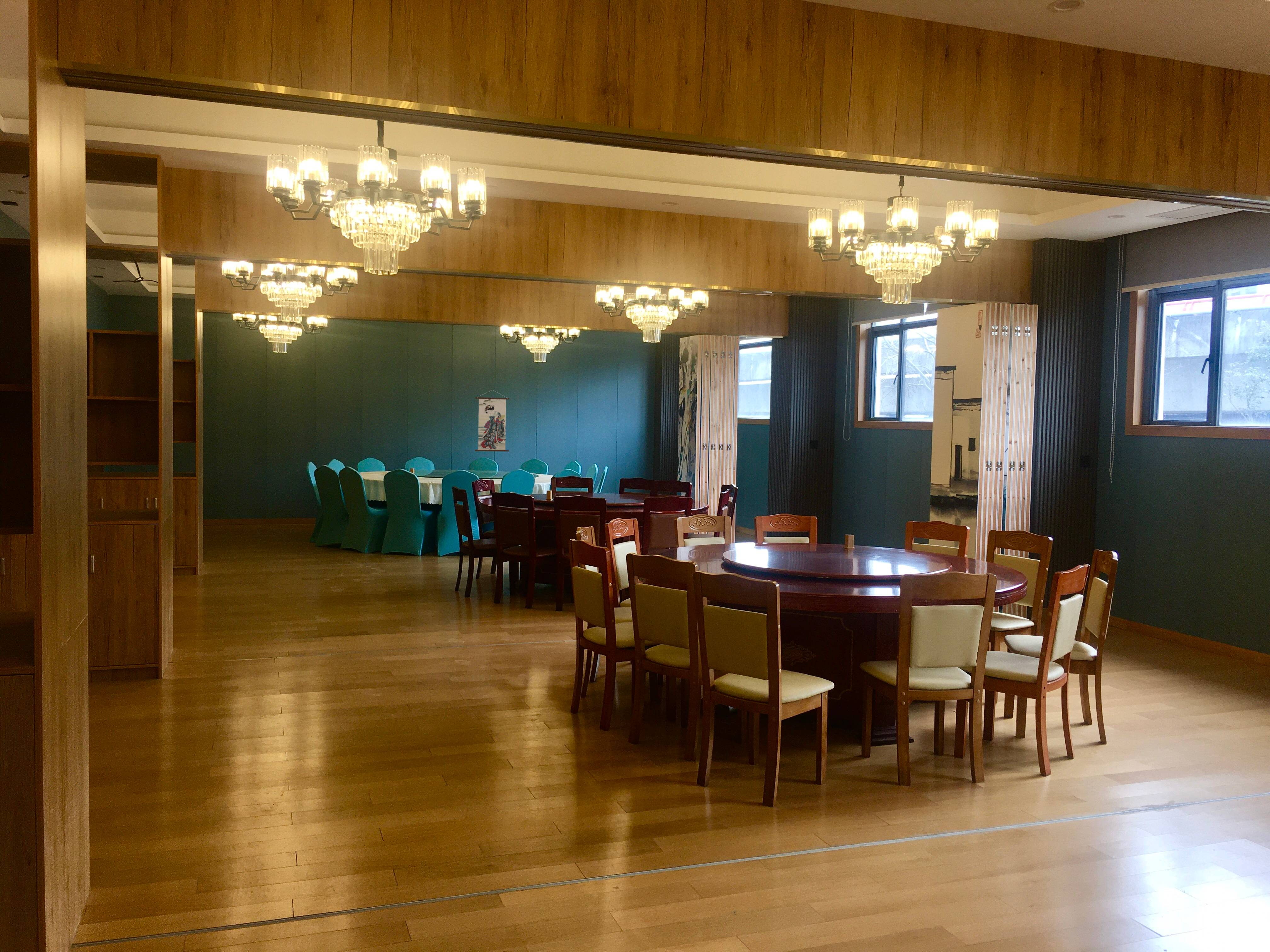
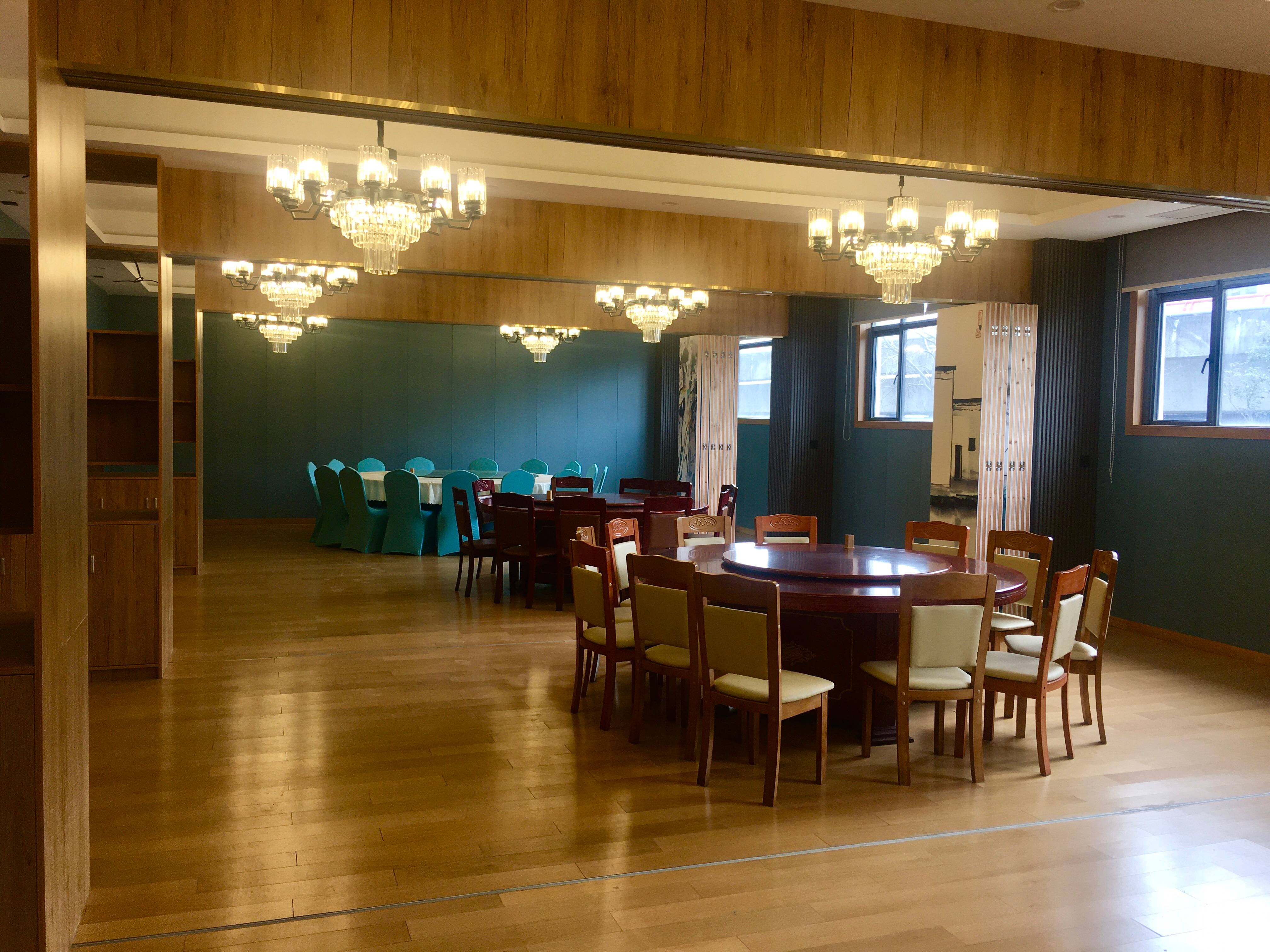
- wall scroll [474,390,510,452]
